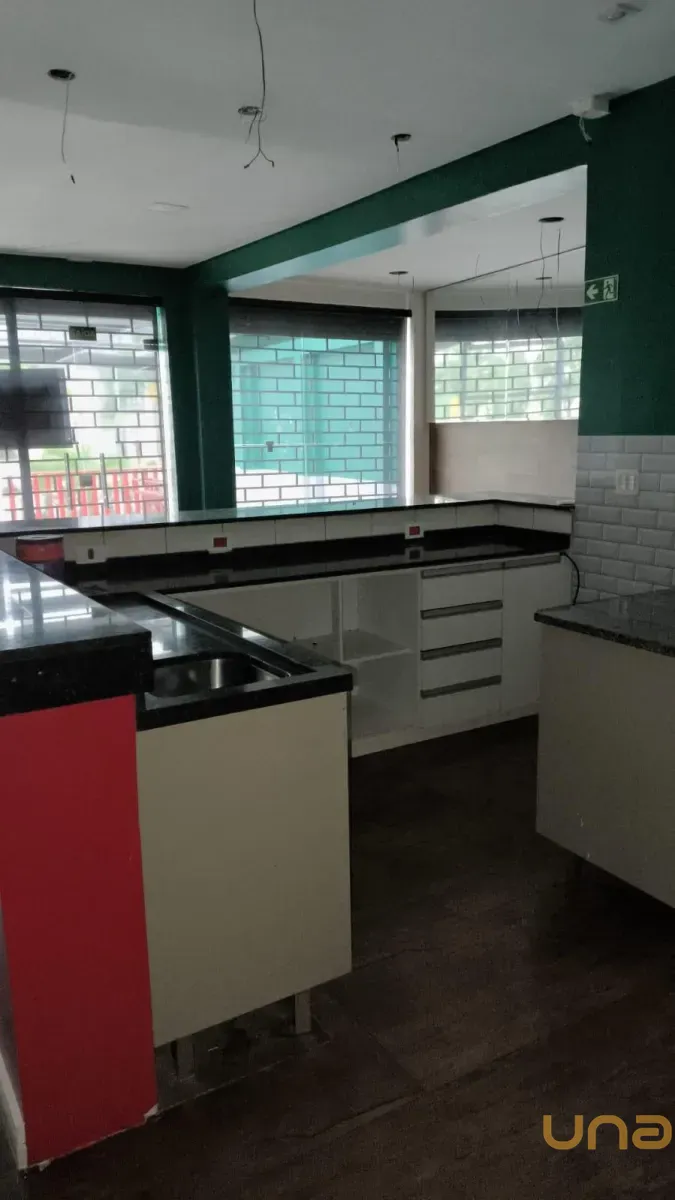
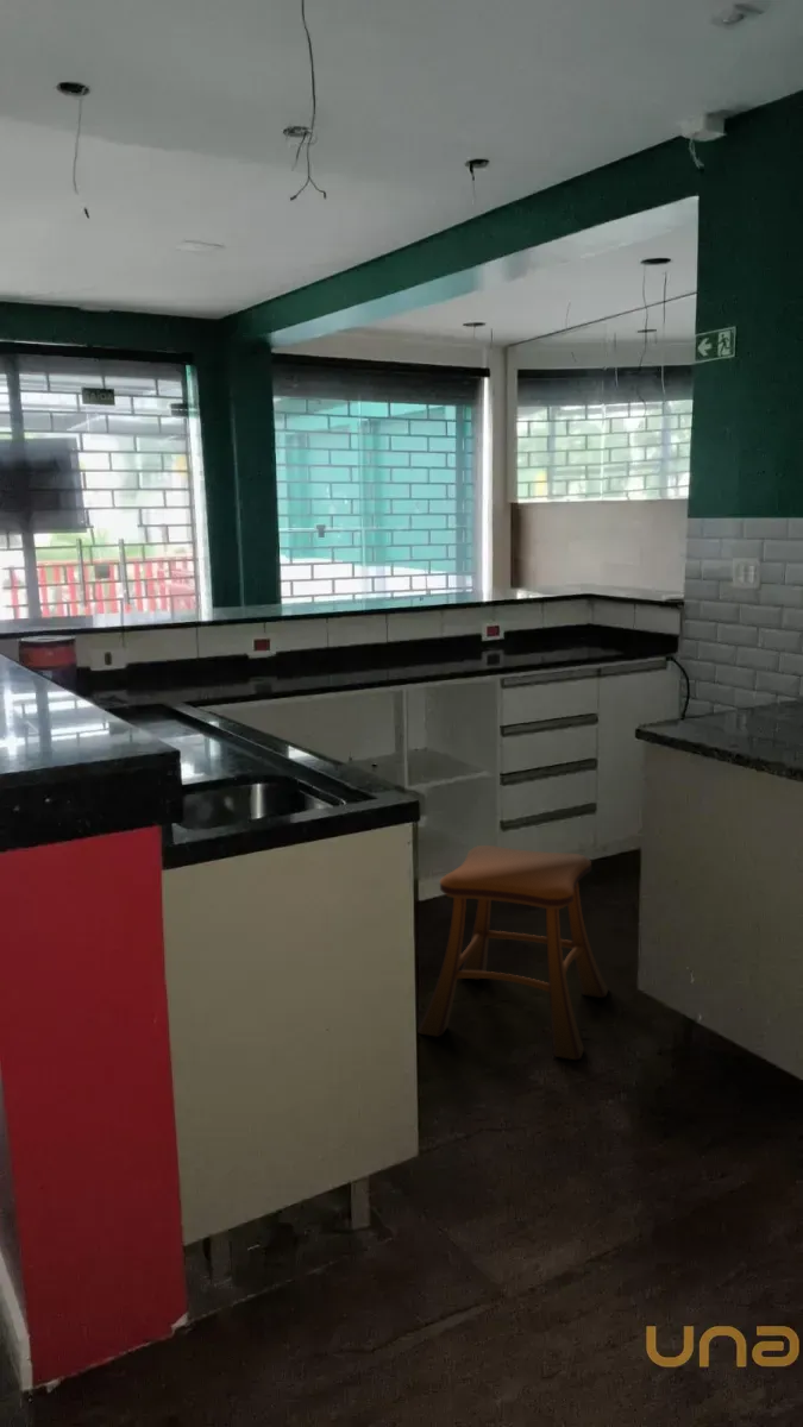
+ stool [416,844,610,1061]
